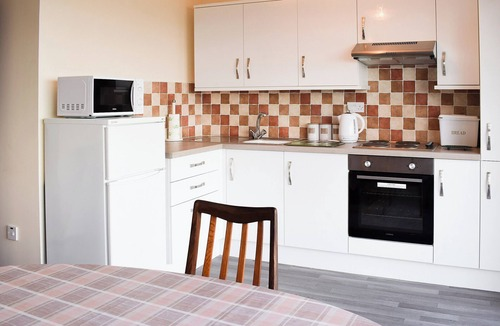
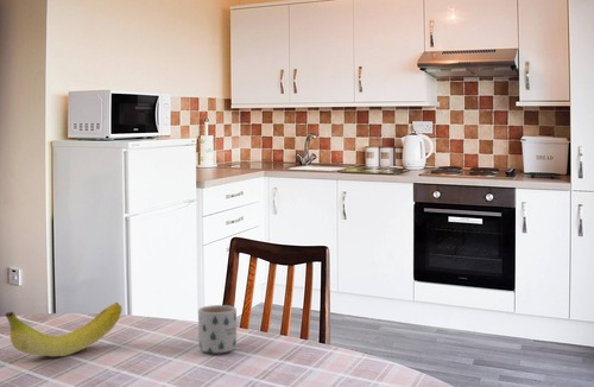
+ mug [197,304,238,354]
+ fruit [5,302,122,357]
